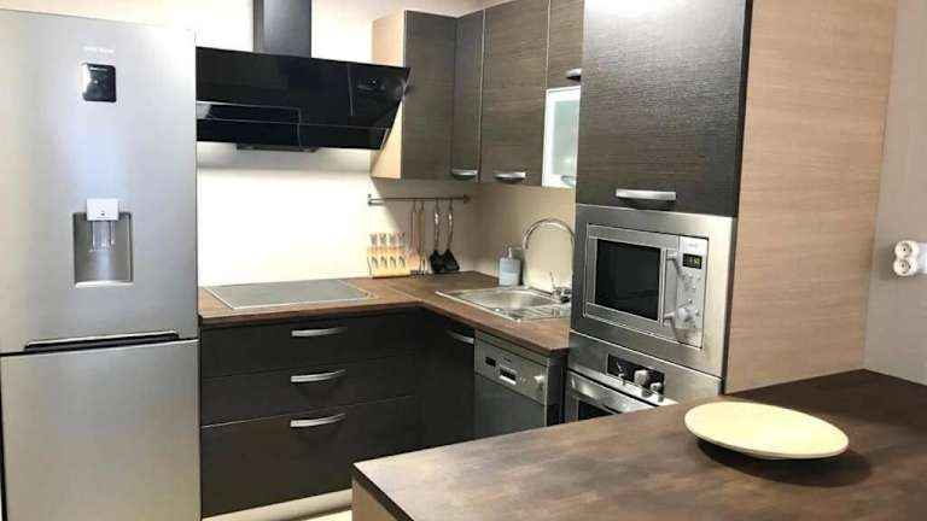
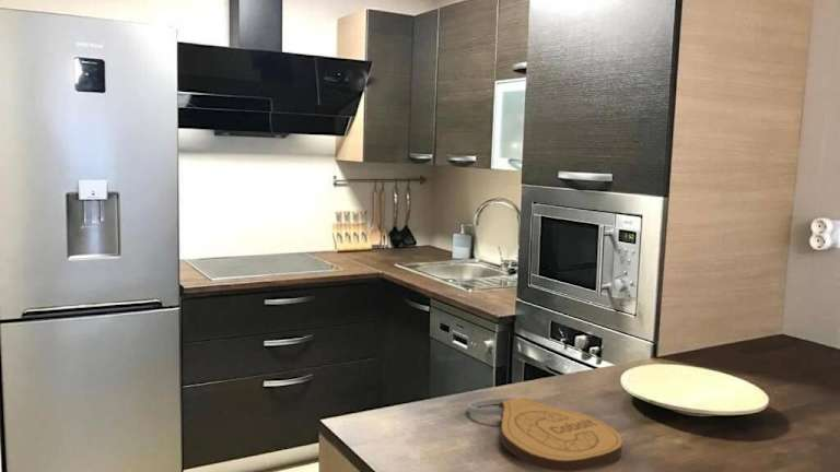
+ key chain [466,397,623,472]
